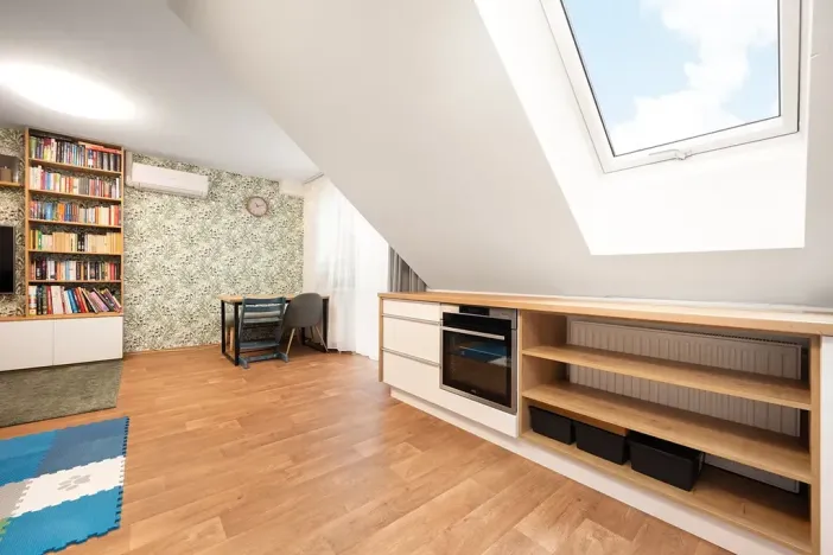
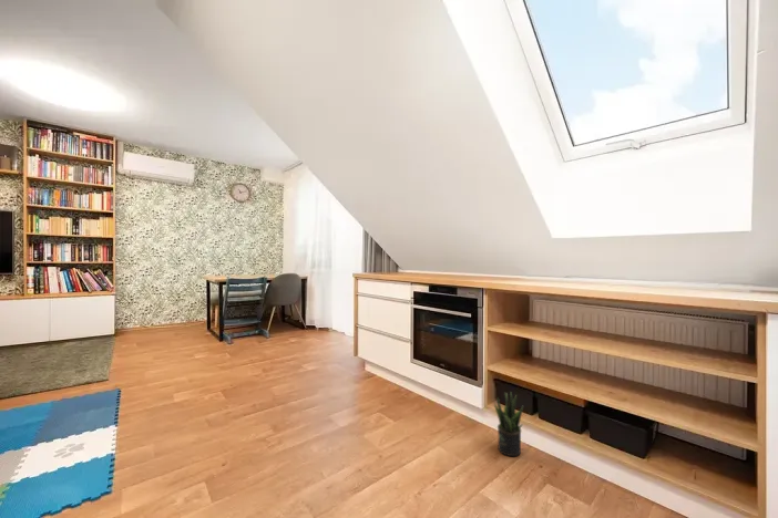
+ potted plant [493,391,524,457]
